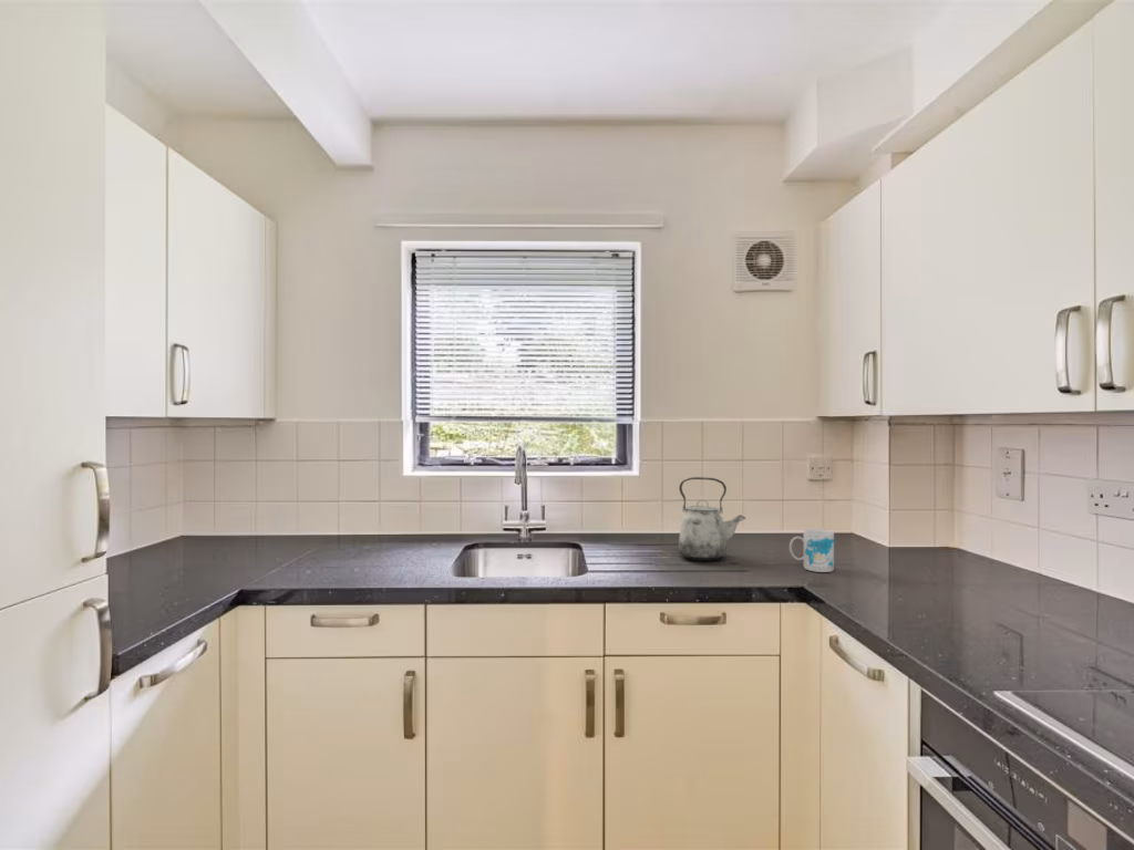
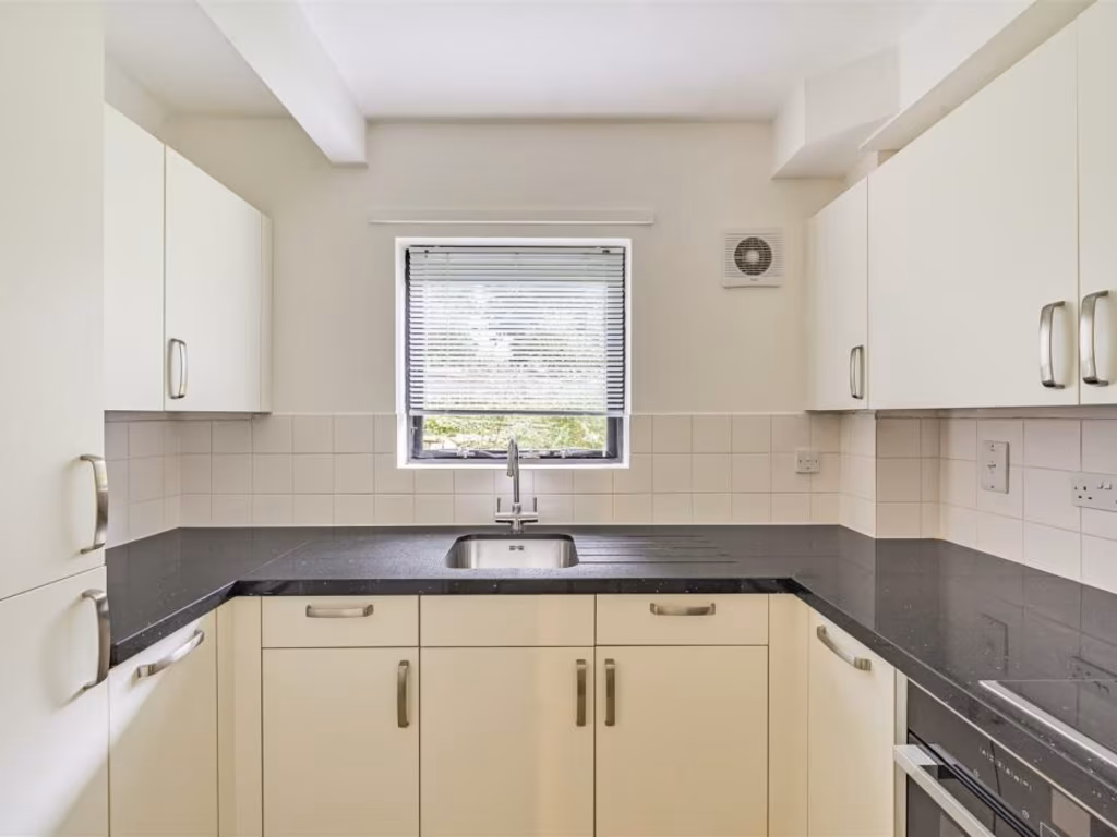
- mug [788,529,835,573]
- kettle [678,476,748,562]
